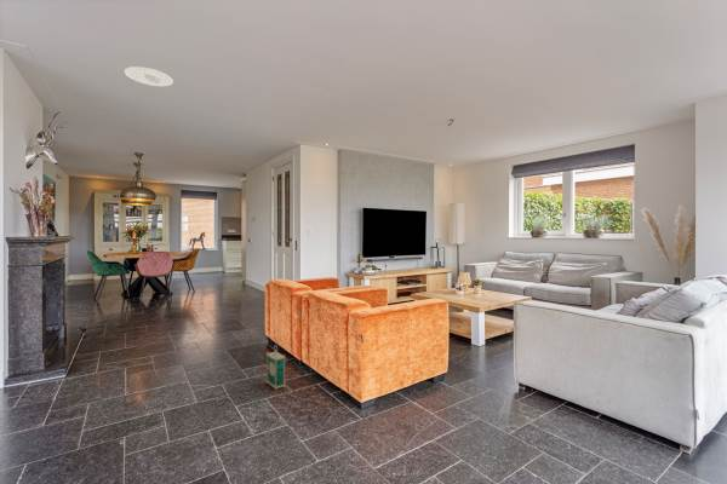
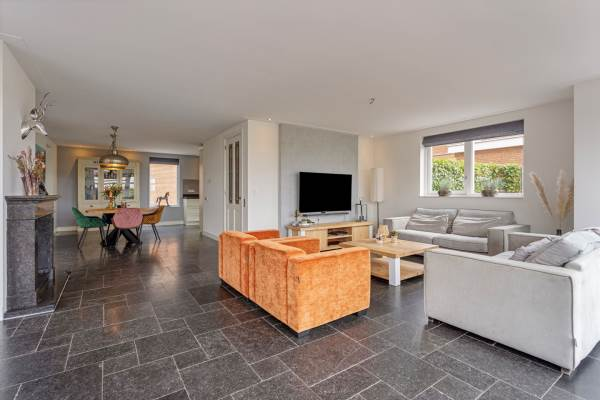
- lantern [264,344,287,391]
- recessed light [124,65,174,87]
